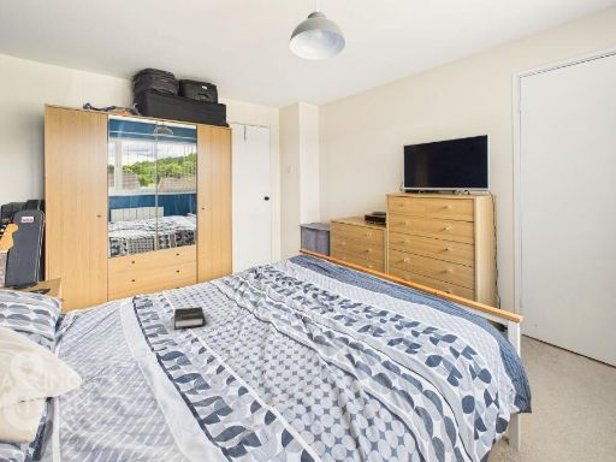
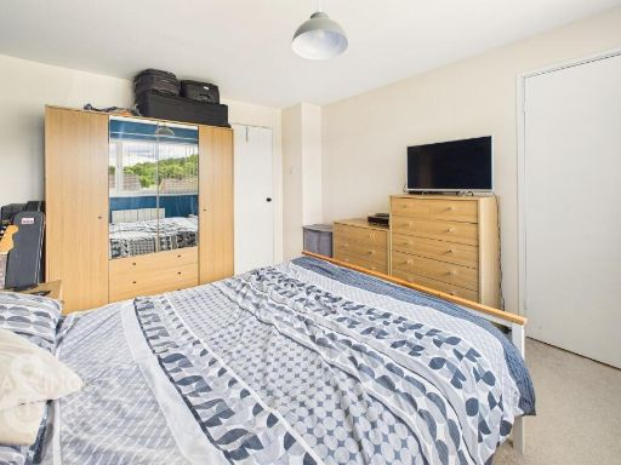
- hardback book [173,306,206,331]
